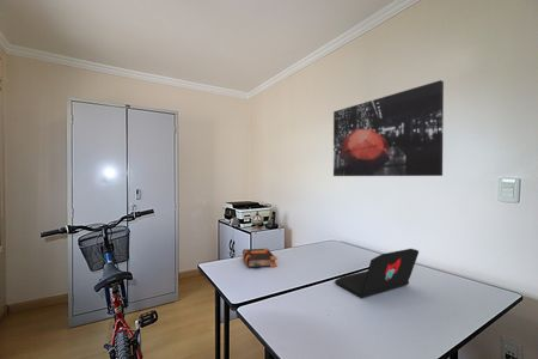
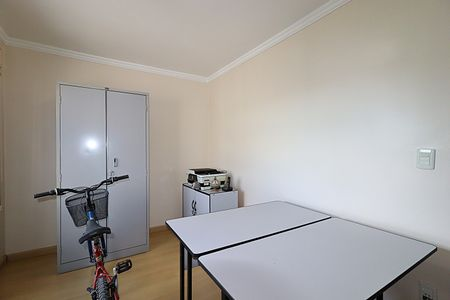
- wall art [332,79,445,177]
- bible [242,247,279,268]
- laptop [334,248,420,299]
